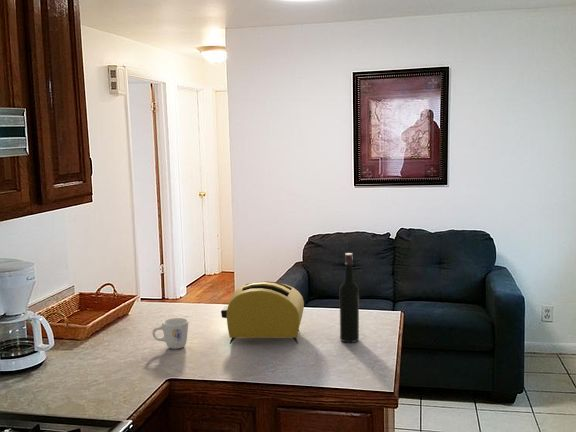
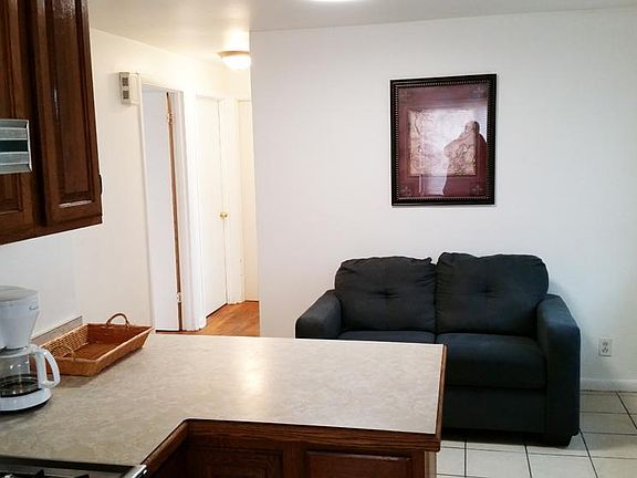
- mug [151,317,189,350]
- toaster [220,280,305,345]
- wine bottle [338,252,360,343]
